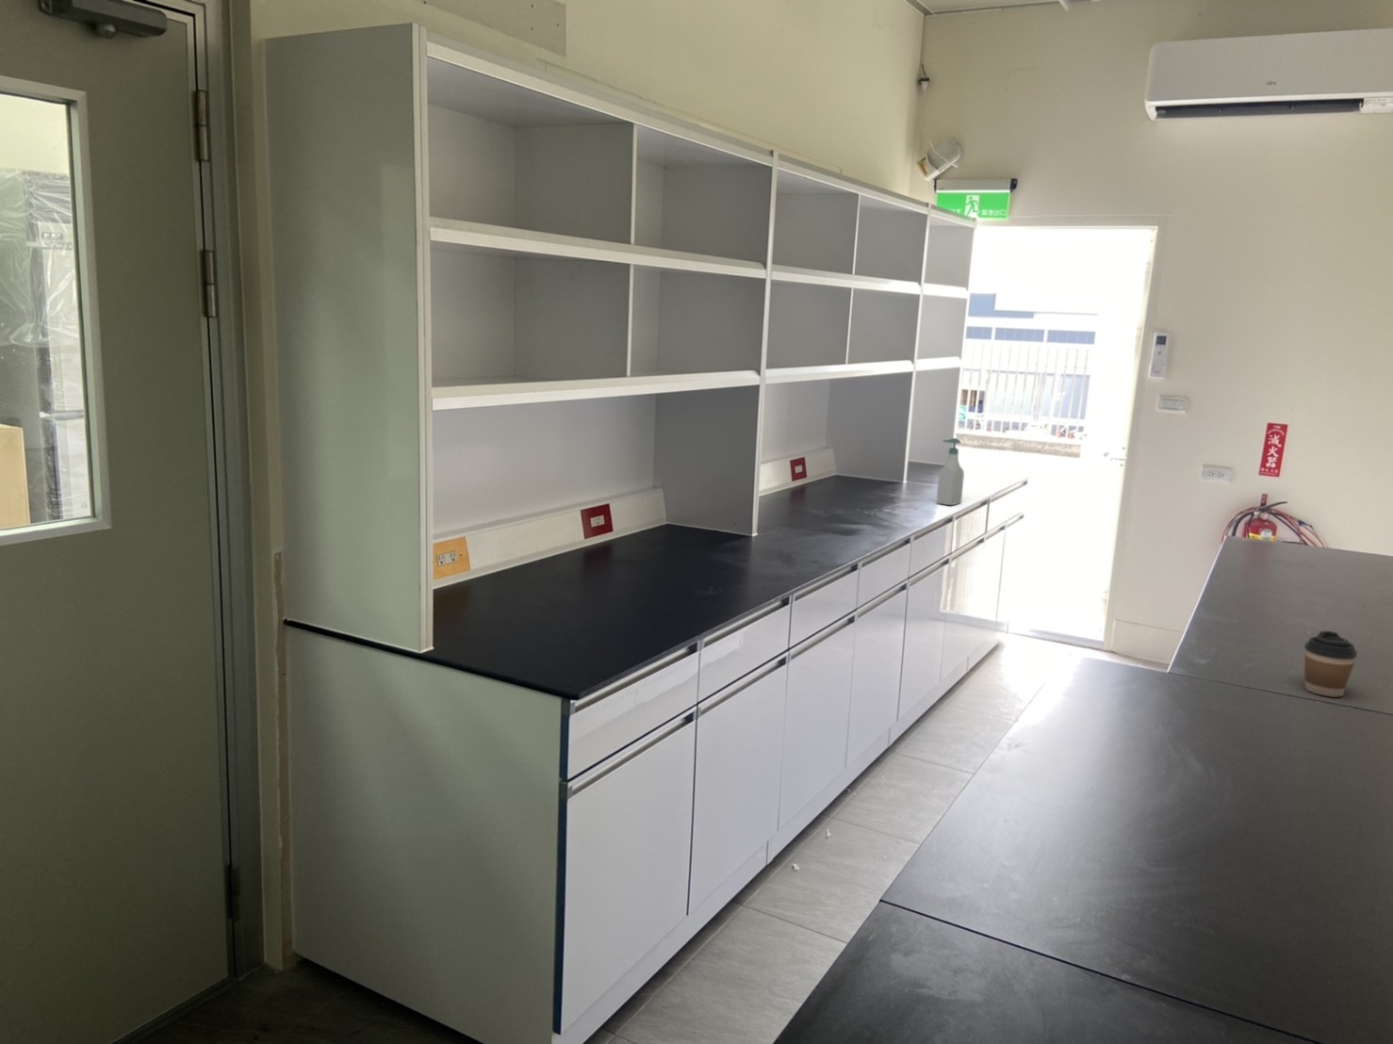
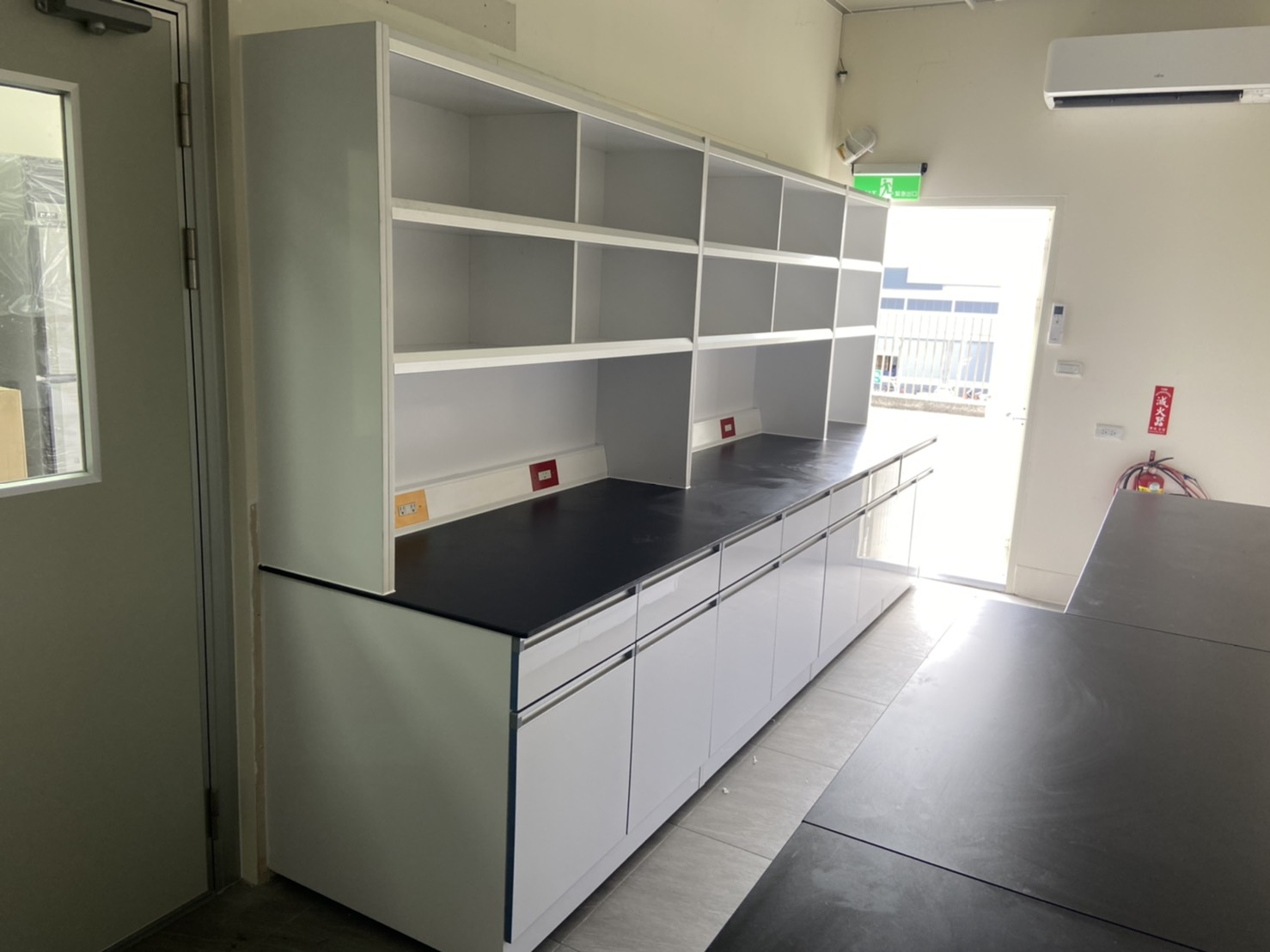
- coffee cup [1303,631,1358,697]
- soap bottle [935,438,965,506]
